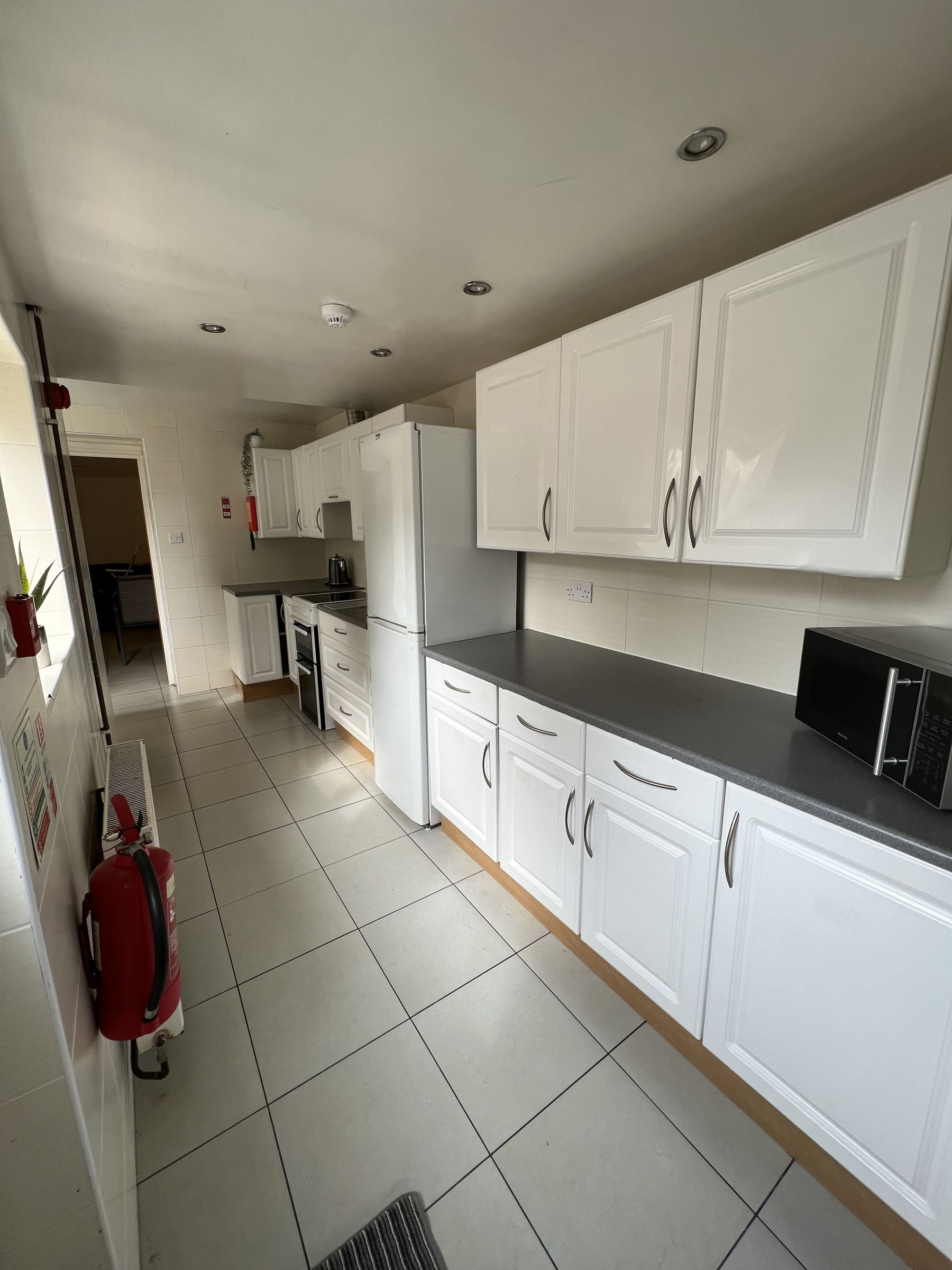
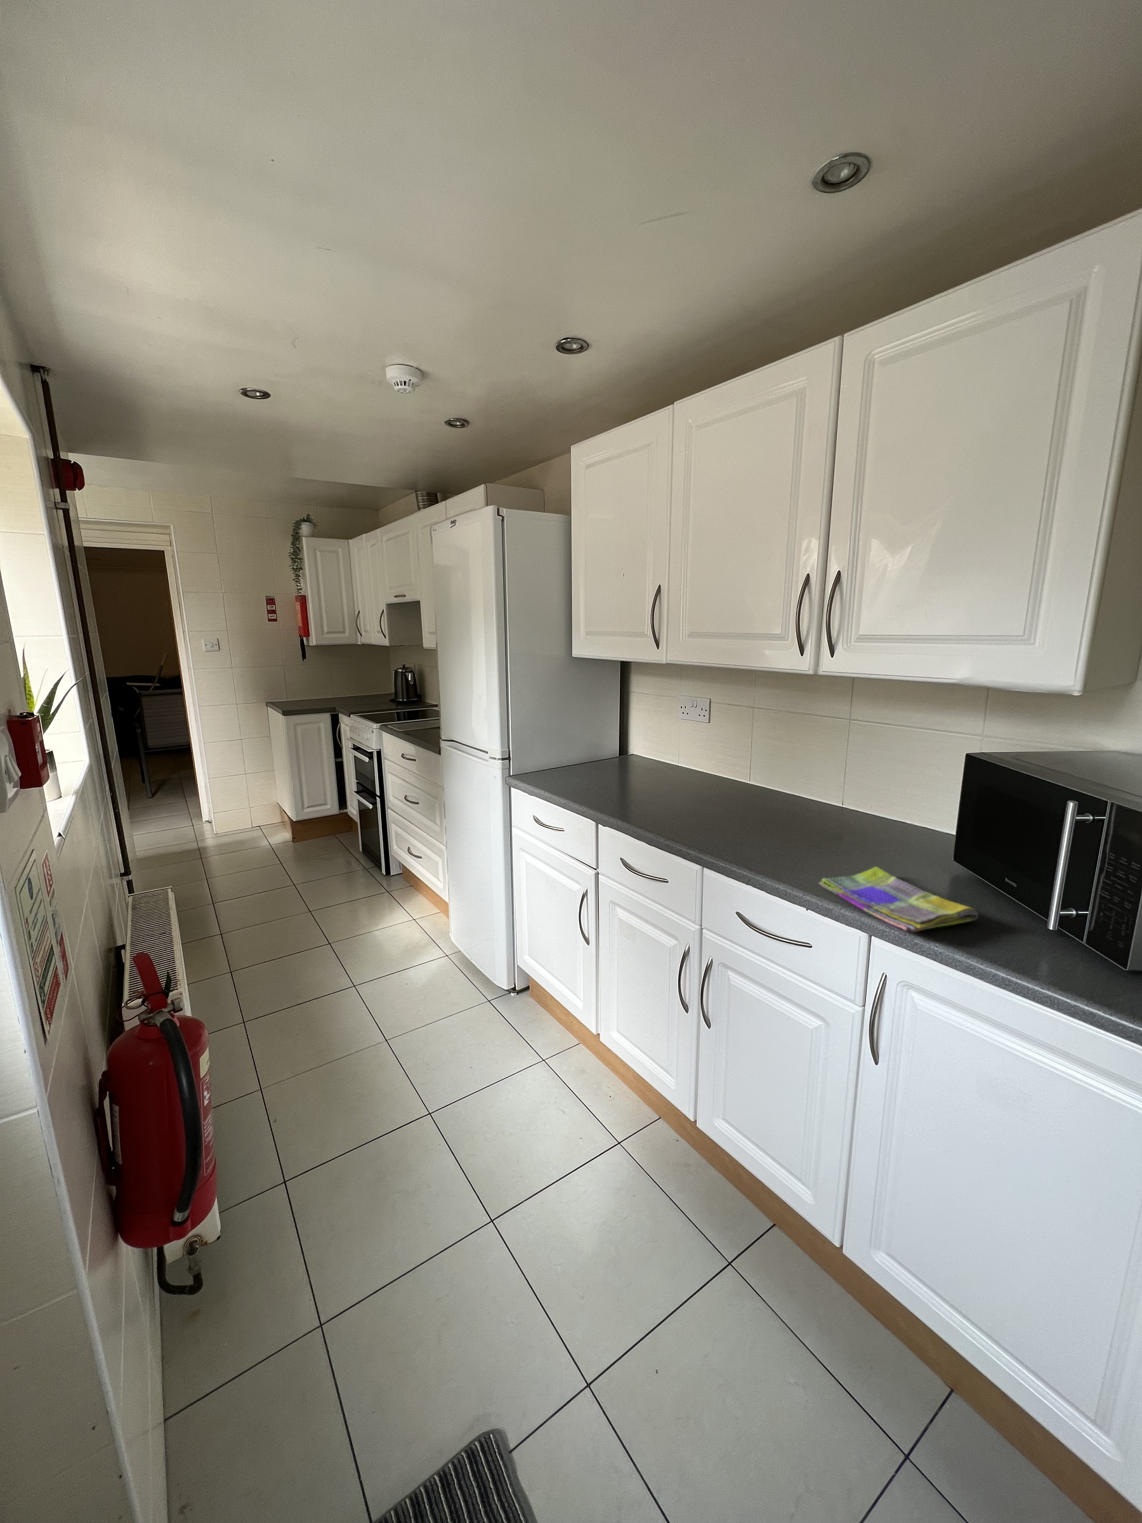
+ dish towel [818,866,979,933]
